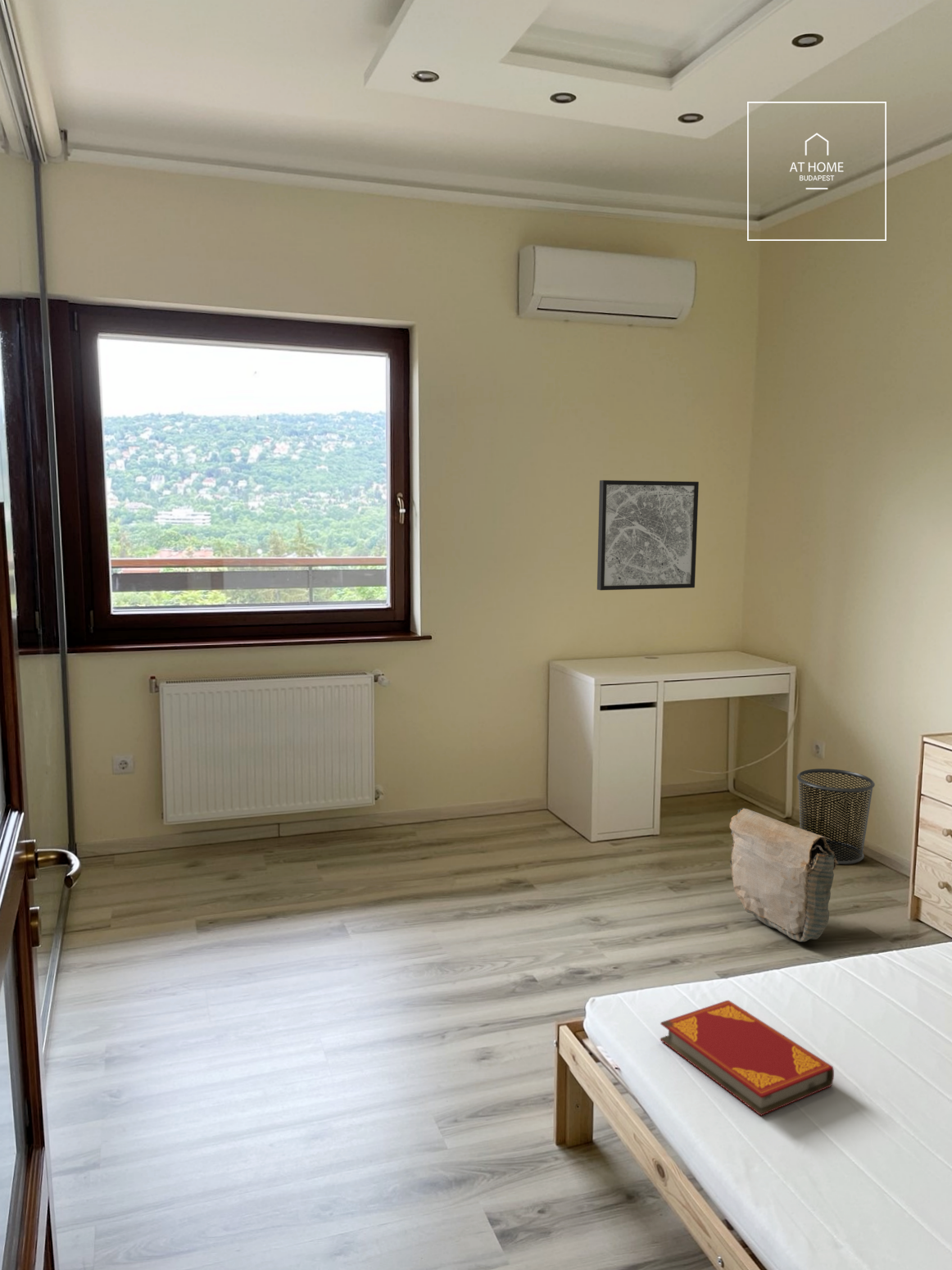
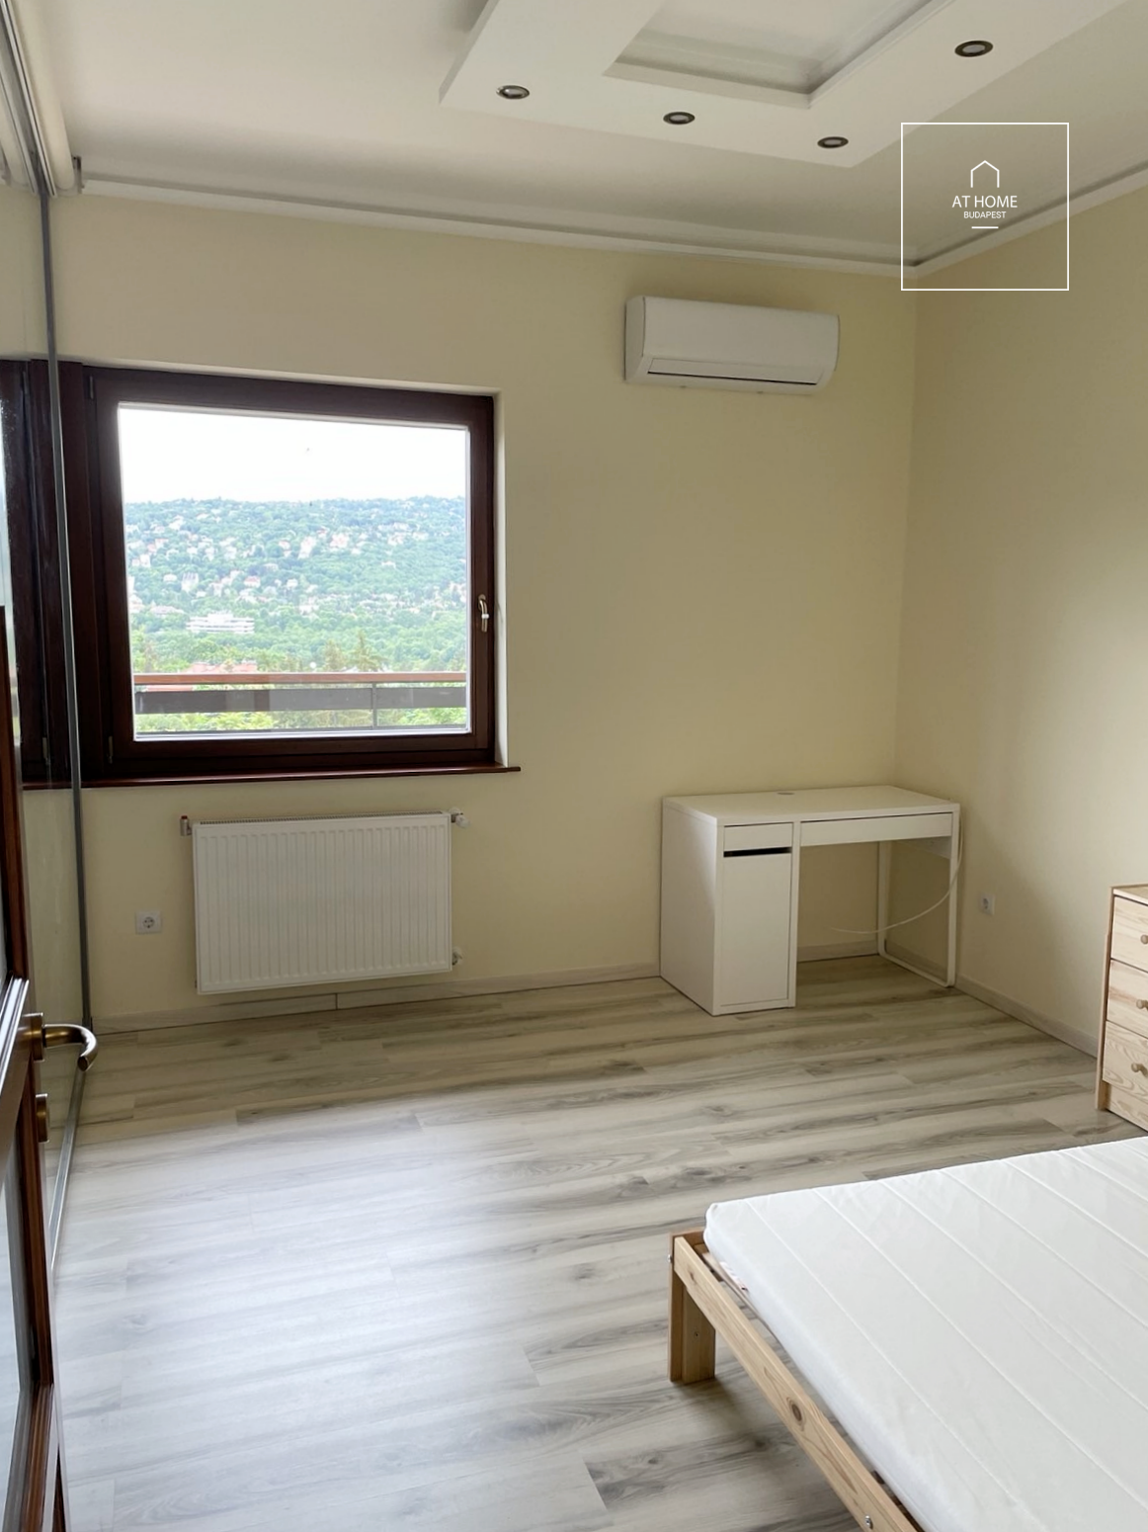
- hardback book [660,1000,835,1117]
- wall art [596,479,700,591]
- waste bin [796,768,876,865]
- bag [729,807,839,942]
